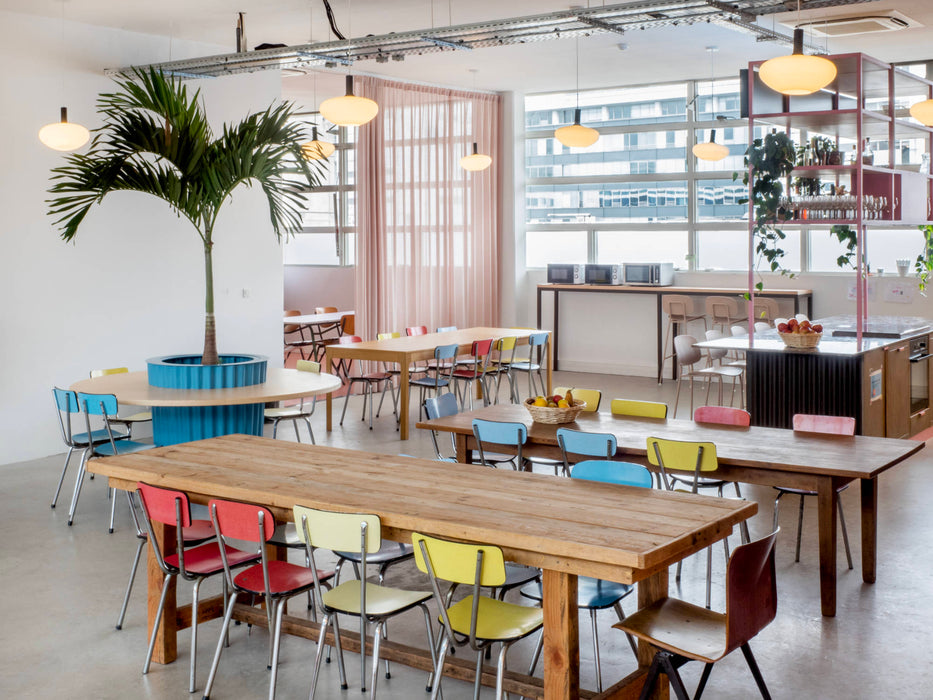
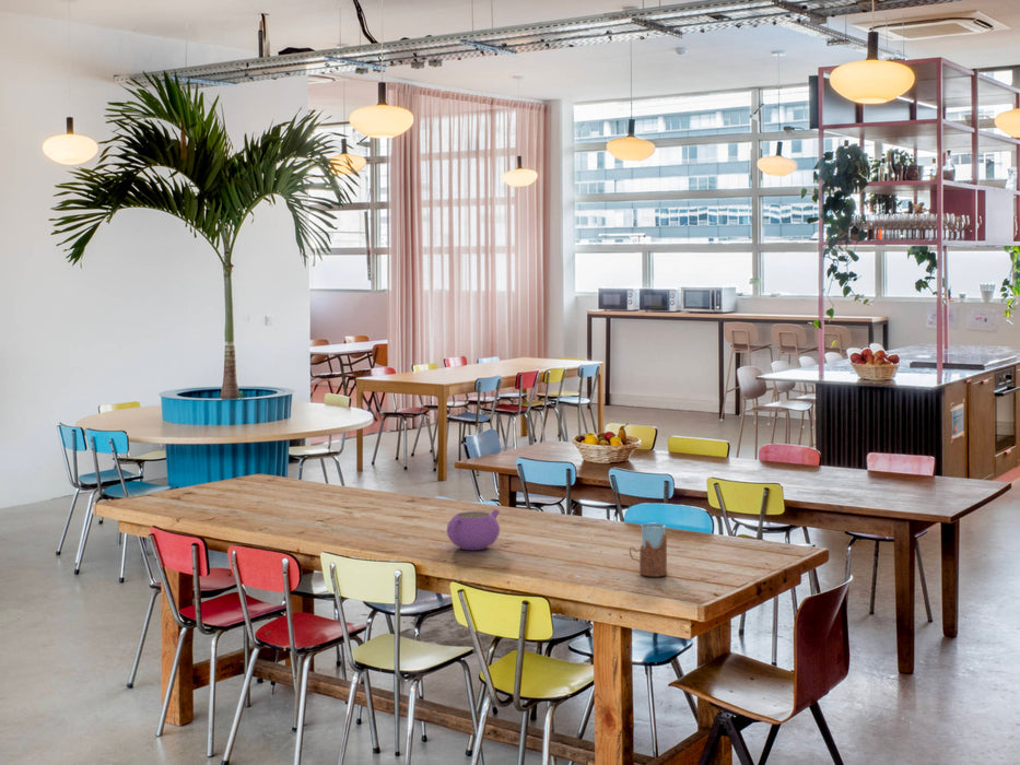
+ drinking glass [629,522,668,578]
+ teapot [446,508,501,551]
